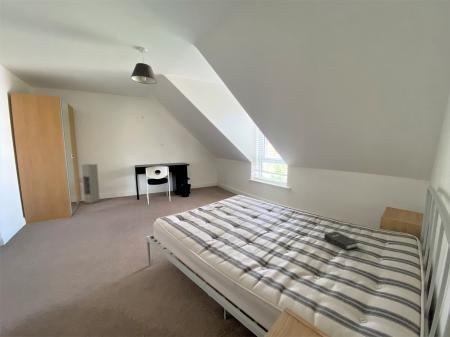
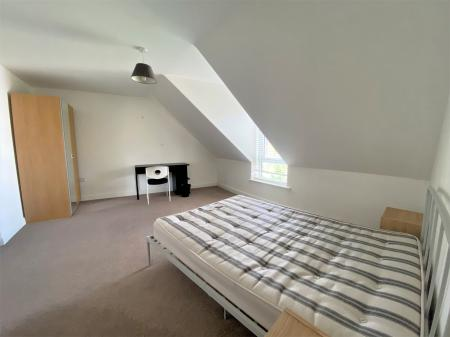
- hardback book [323,230,360,251]
- cabinet [81,163,101,204]
